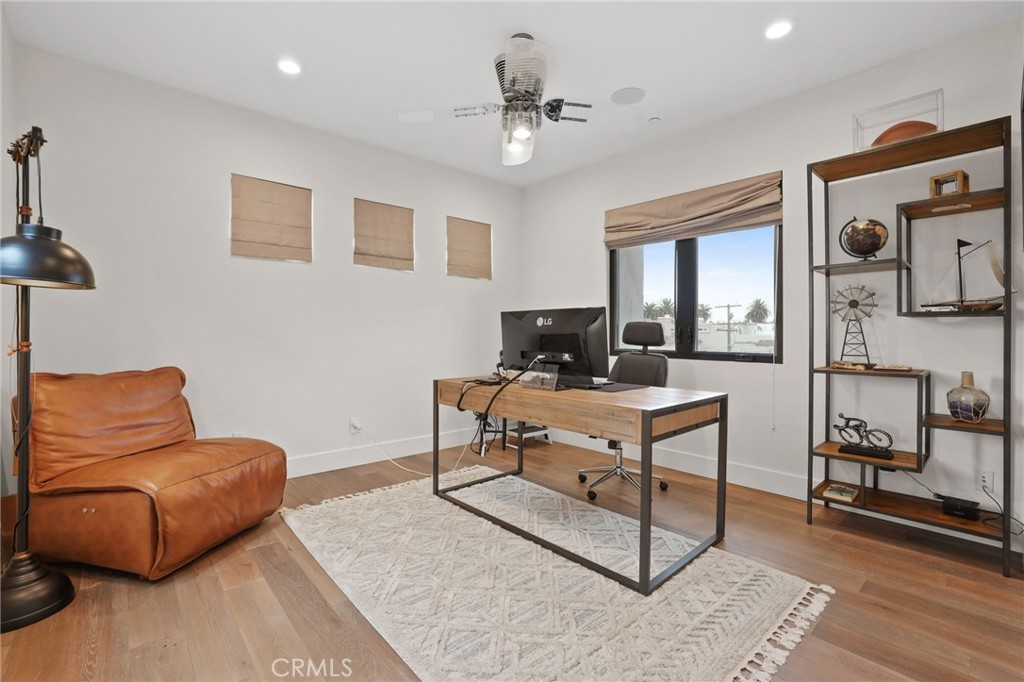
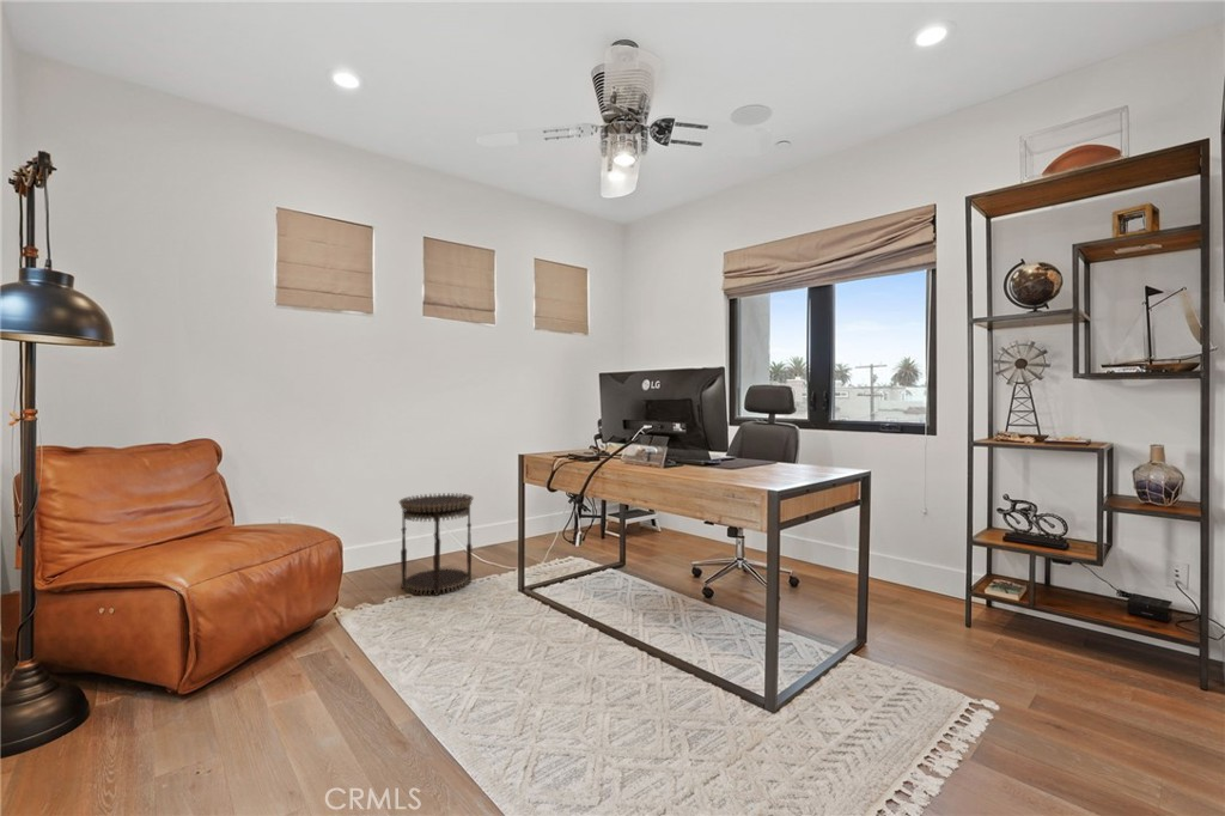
+ side table [398,492,475,597]
